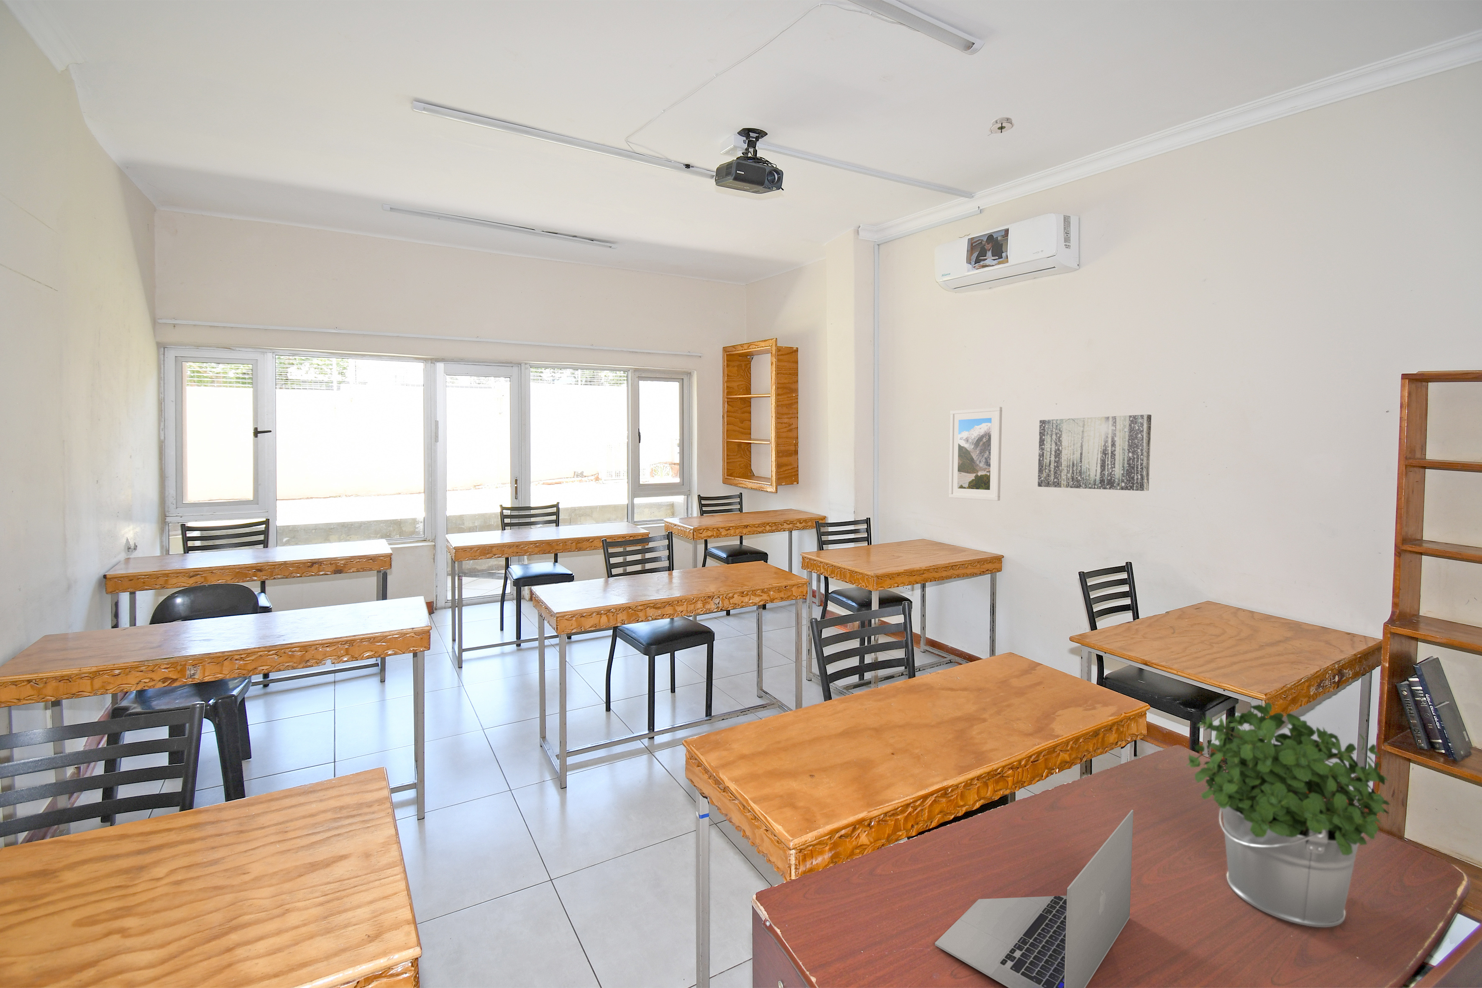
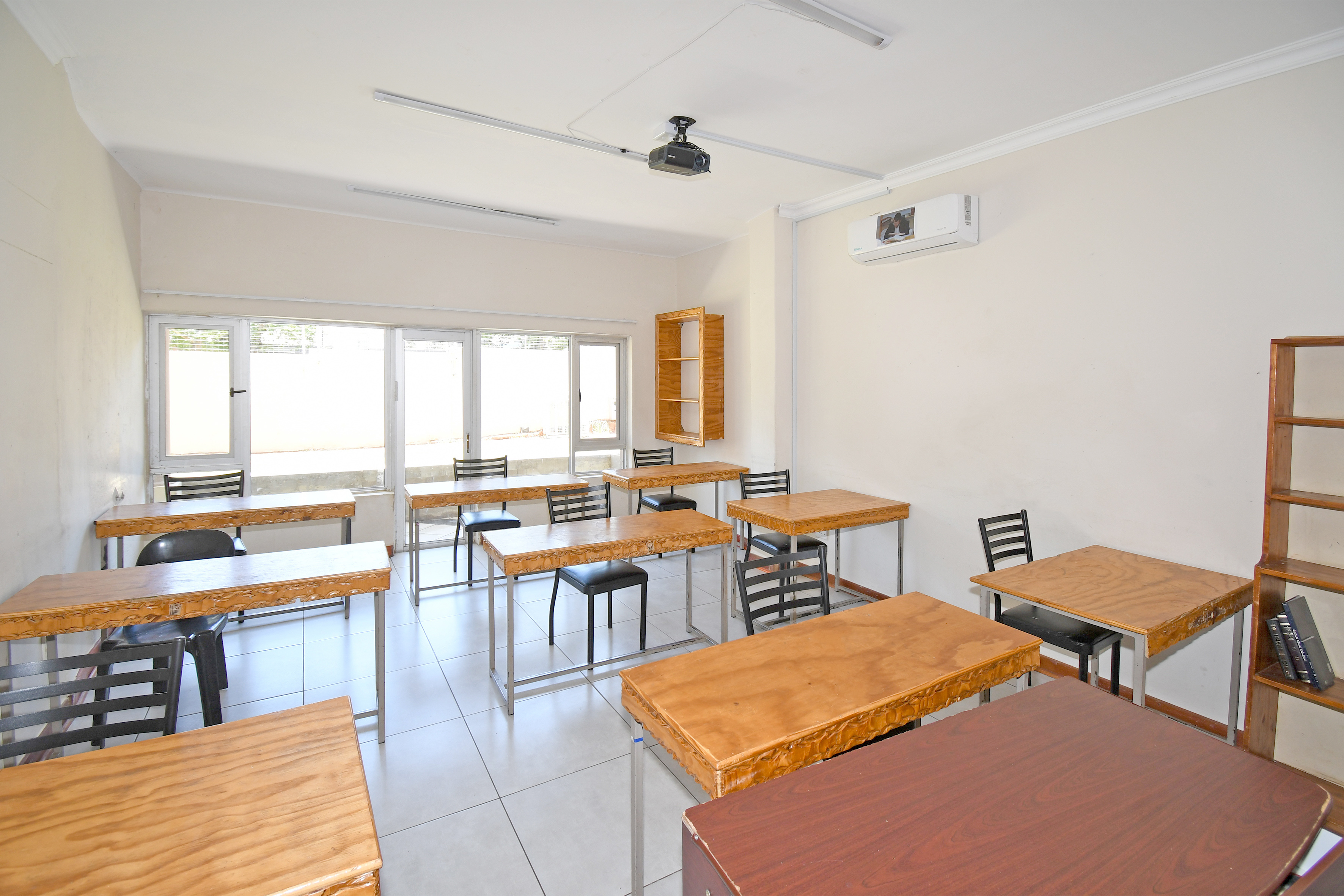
- wall art [1038,415,1152,492]
- smoke detector [988,117,1014,136]
- potted plant [1185,701,1390,927]
- laptop [934,809,1134,988]
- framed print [948,407,1002,501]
